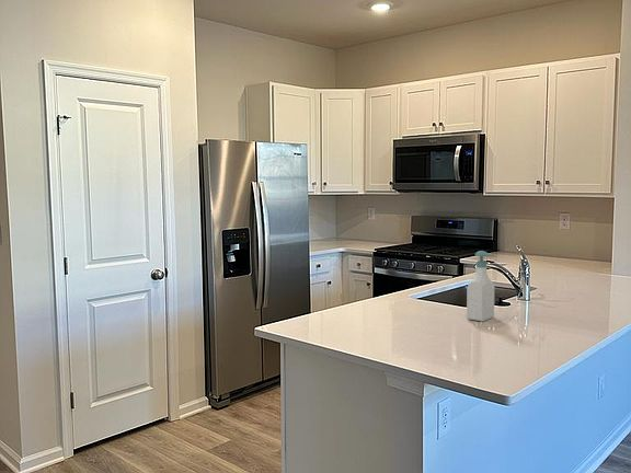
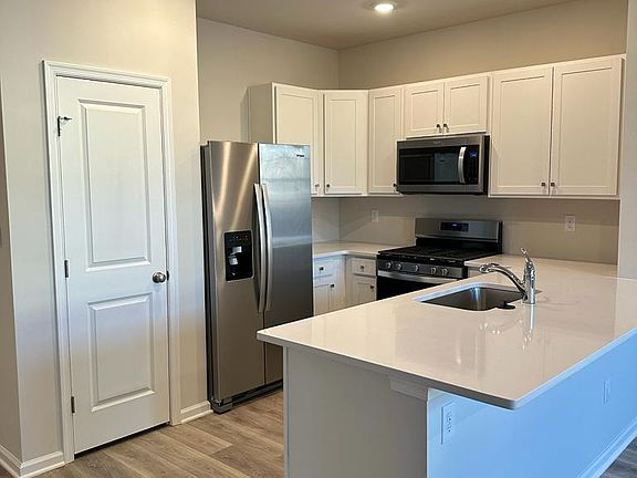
- soap bottle [466,250,495,322]
